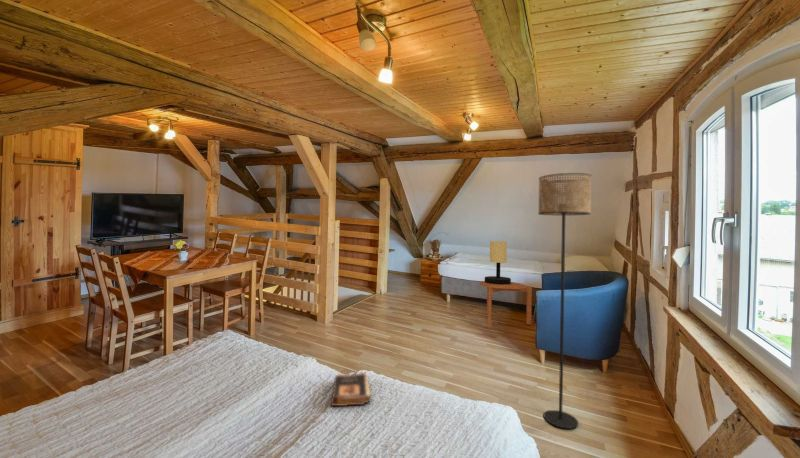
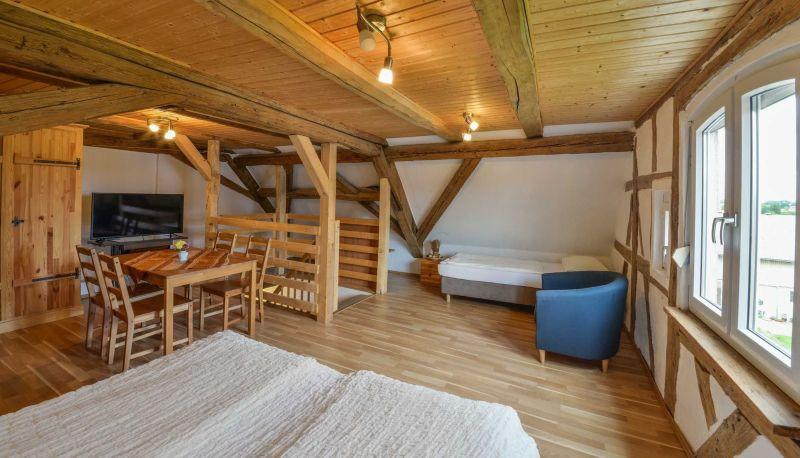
- floor lamp [537,172,593,430]
- book [329,372,372,407]
- table lamp [484,240,512,285]
- side table [478,281,533,328]
